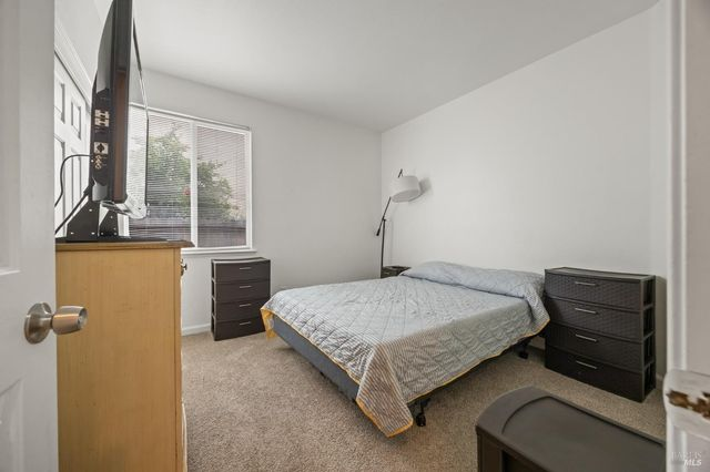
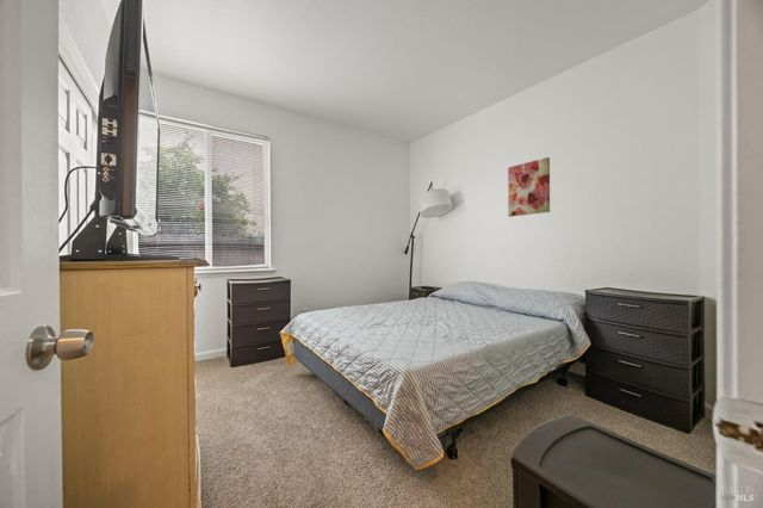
+ wall art [507,156,551,218]
